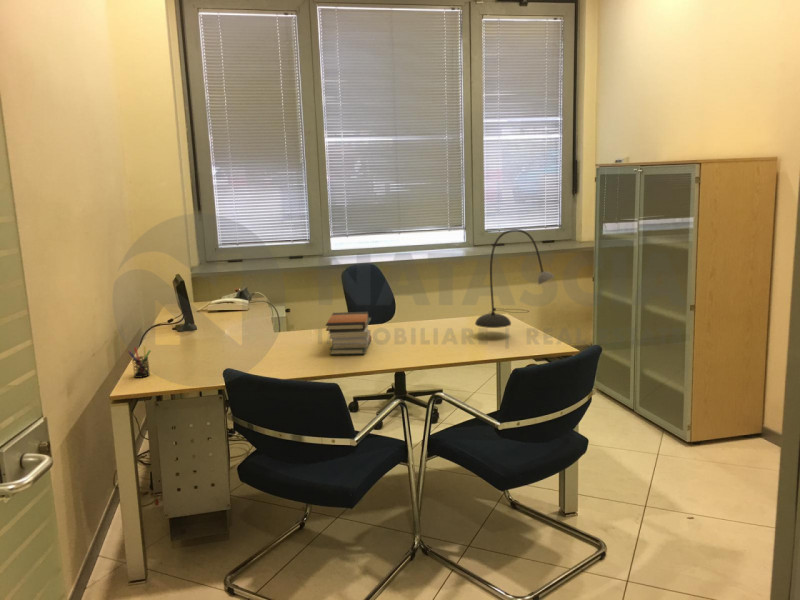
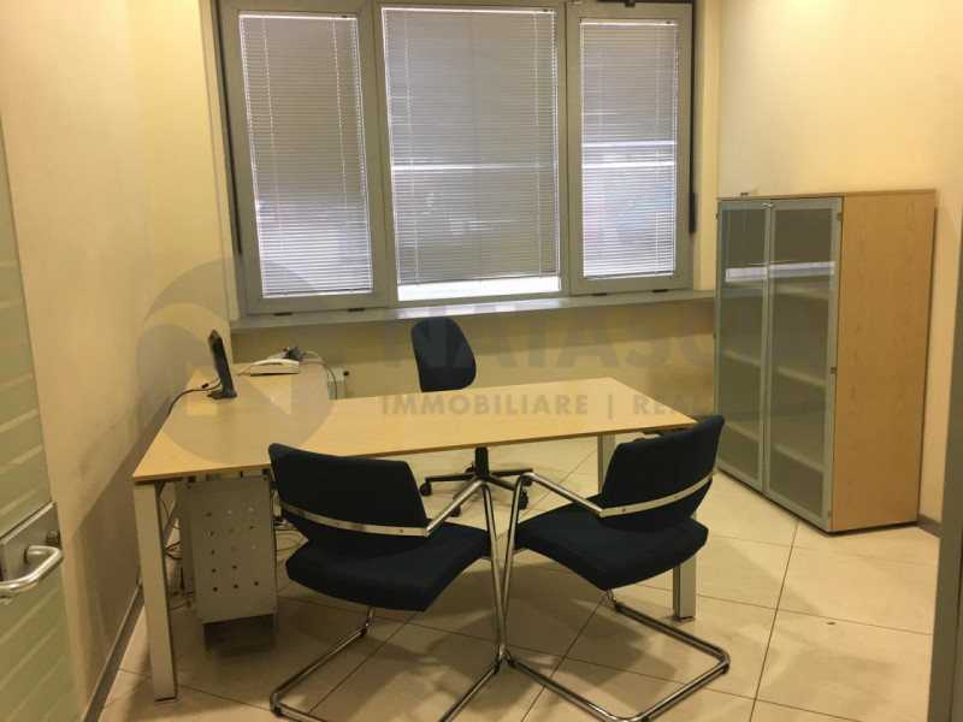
- book stack [325,311,372,356]
- pen holder [127,345,152,379]
- desk lamp [474,229,555,329]
